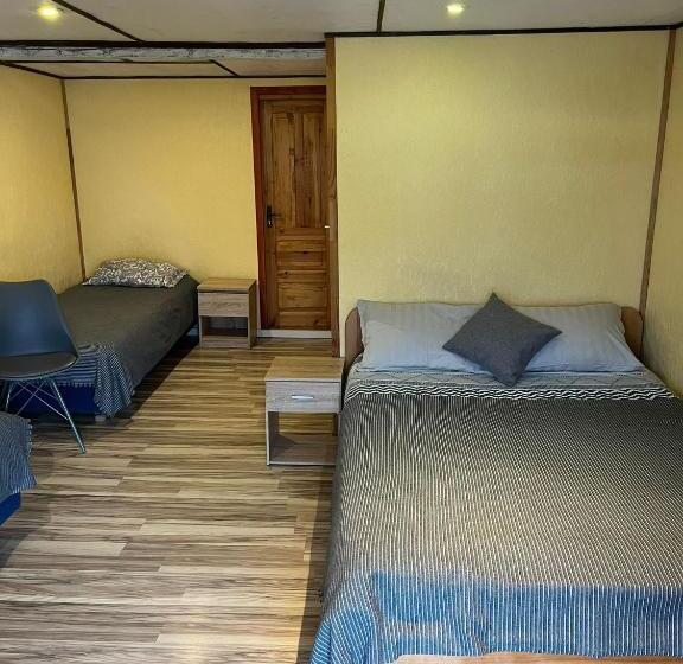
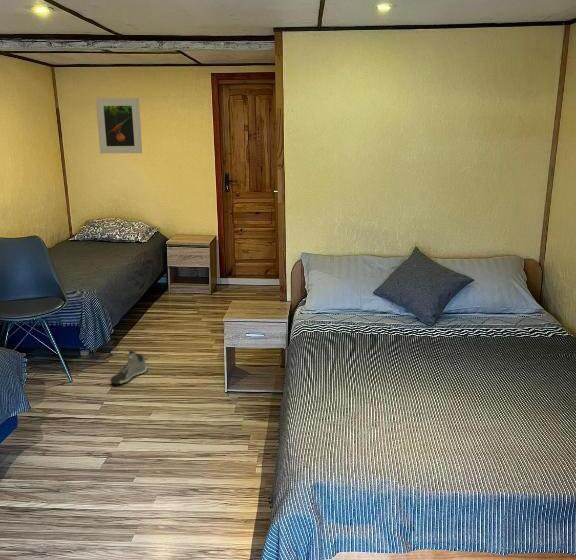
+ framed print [95,97,143,154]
+ sneaker [109,350,148,385]
